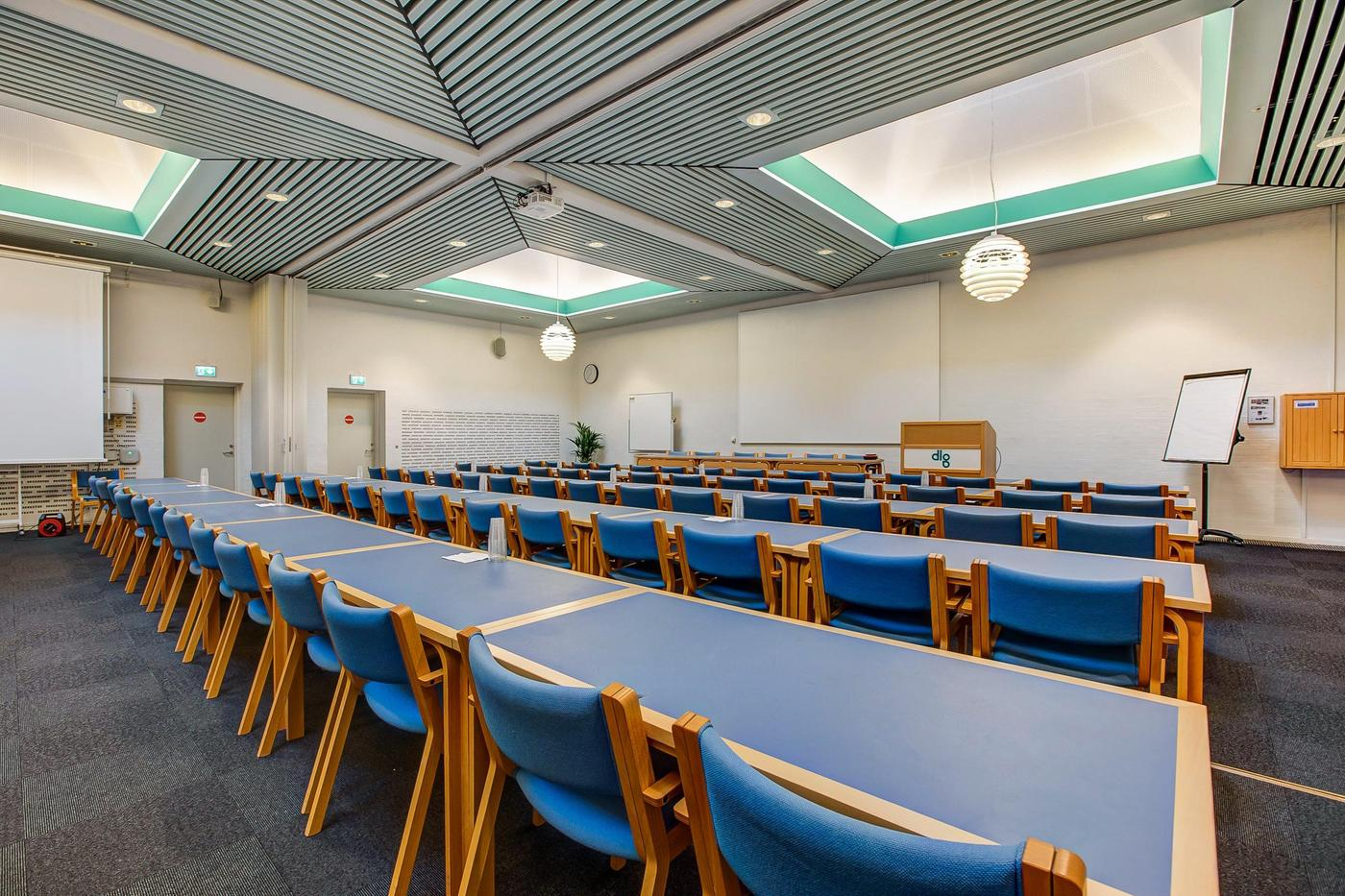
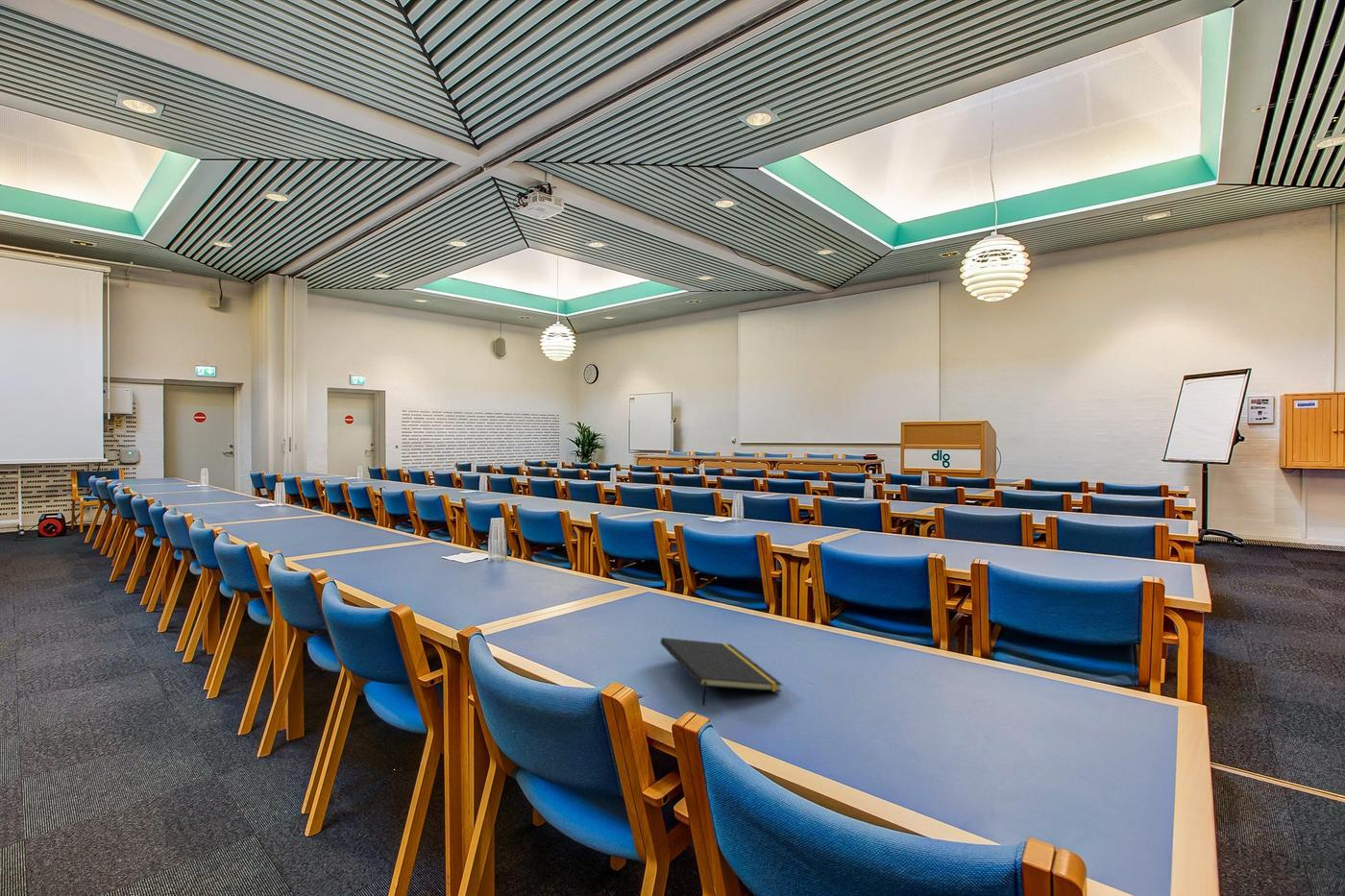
+ notepad [659,637,783,707]
